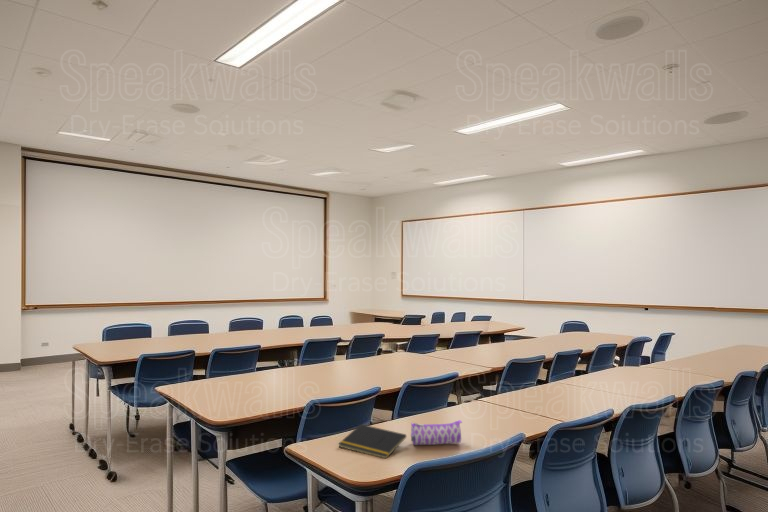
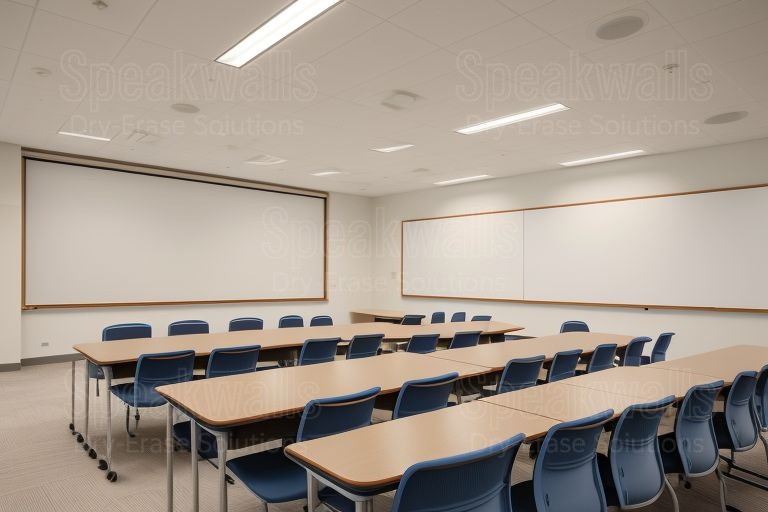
- notepad [337,423,407,459]
- pencil case [410,419,463,446]
